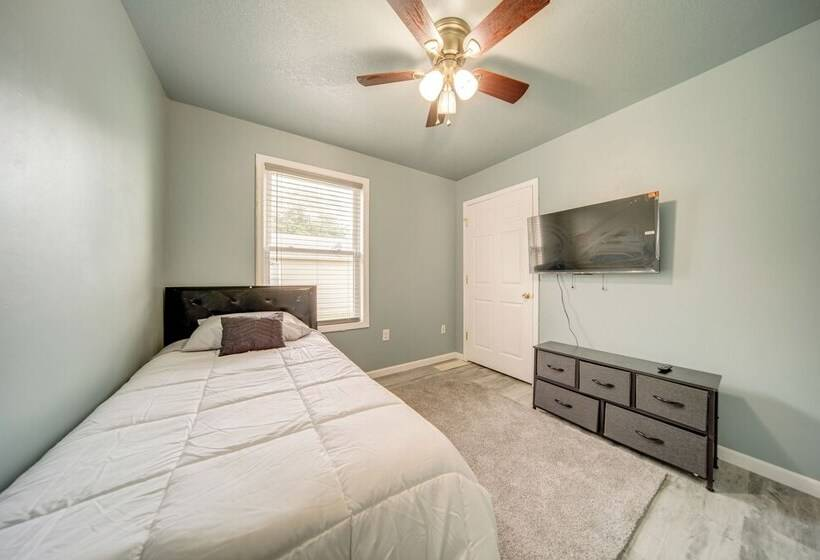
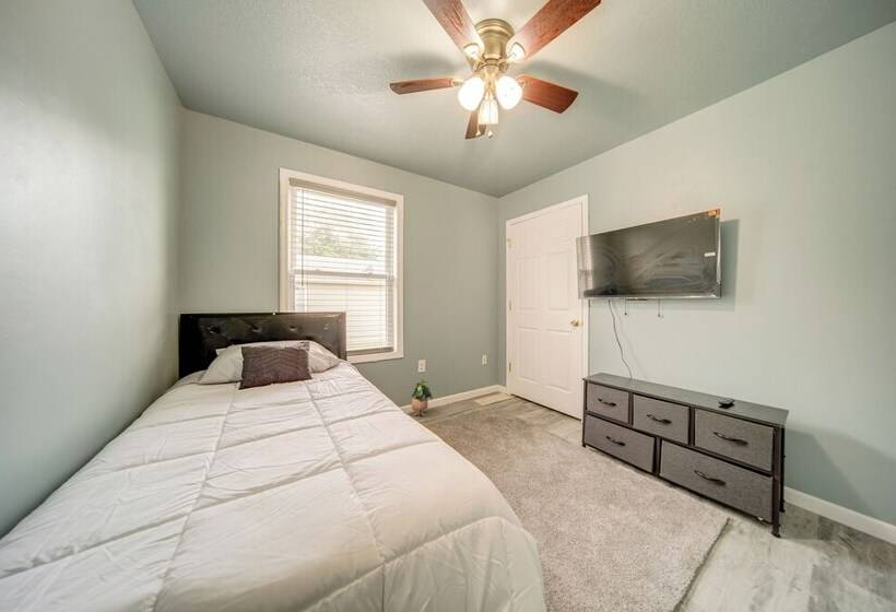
+ potted plant [411,378,434,419]
